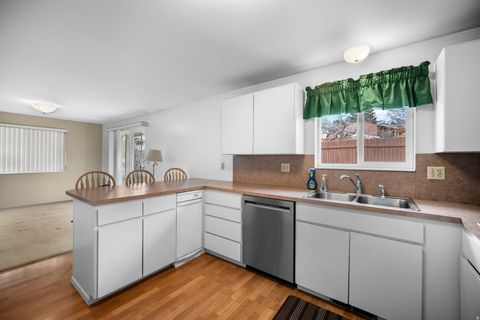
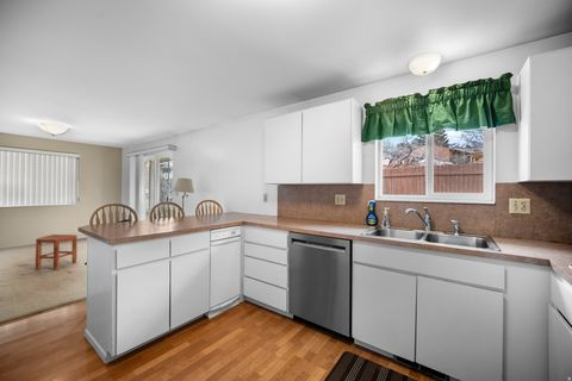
+ stool [35,233,79,270]
